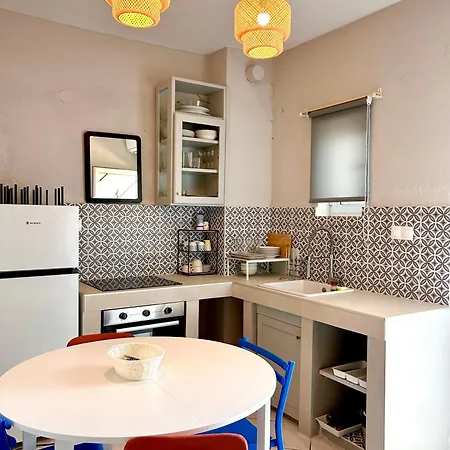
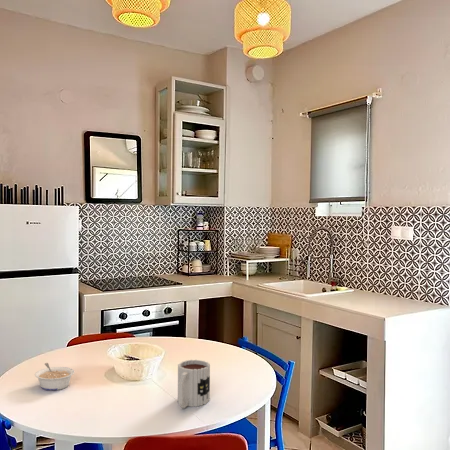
+ legume [34,362,75,391]
+ mug [177,359,211,409]
